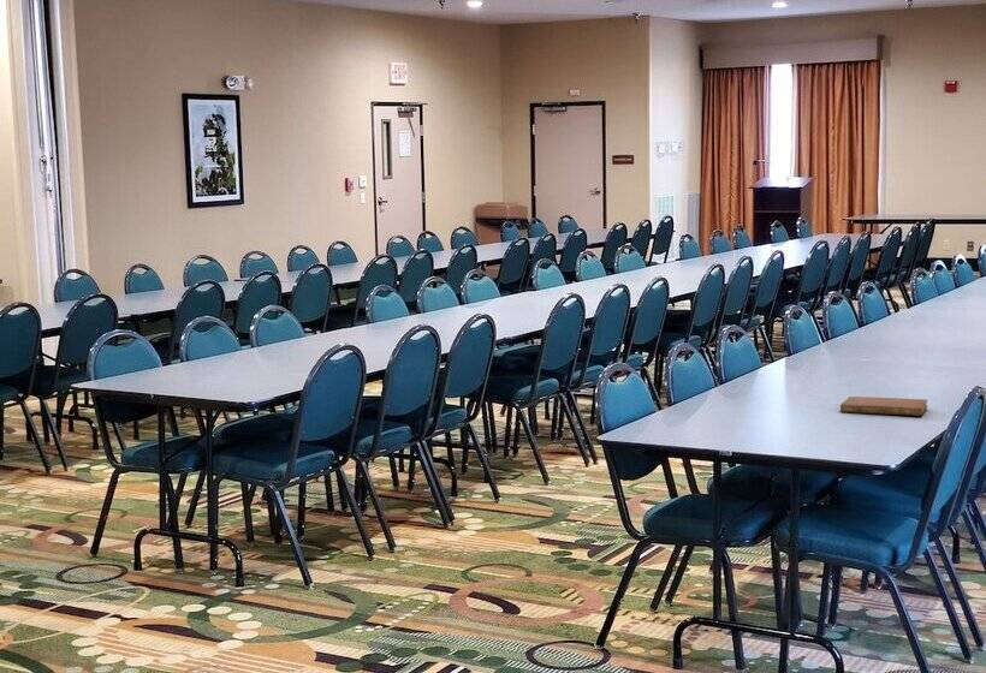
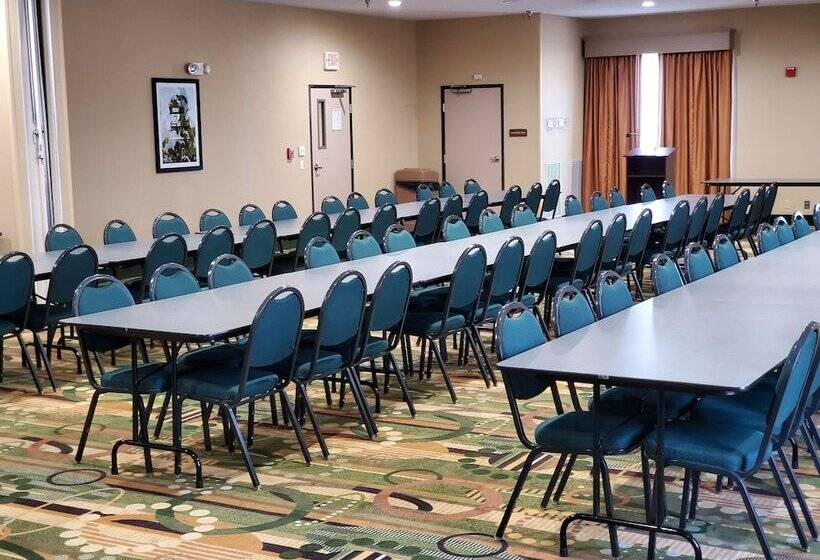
- notebook [839,395,928,417]
